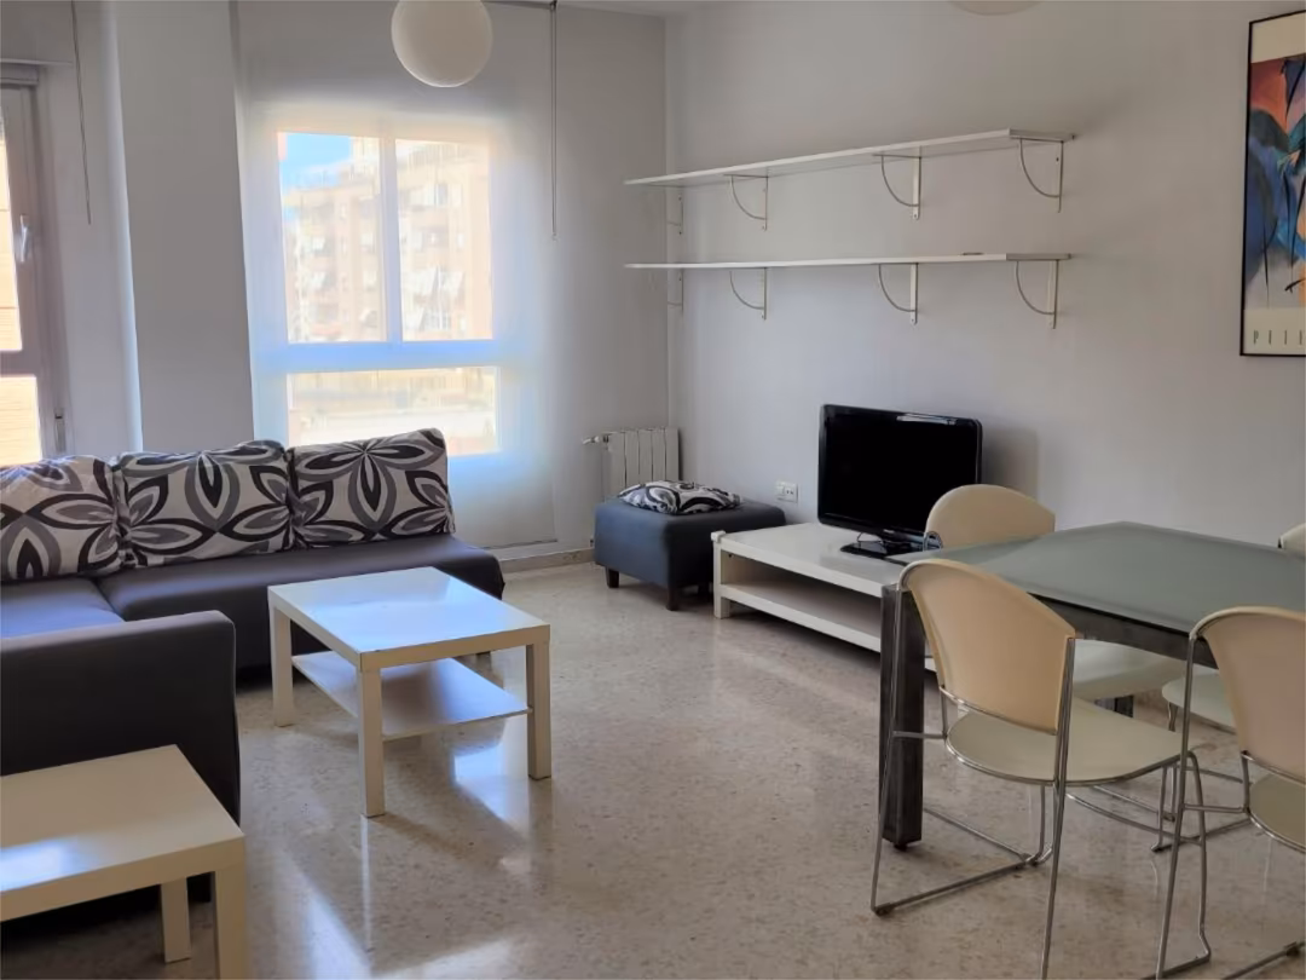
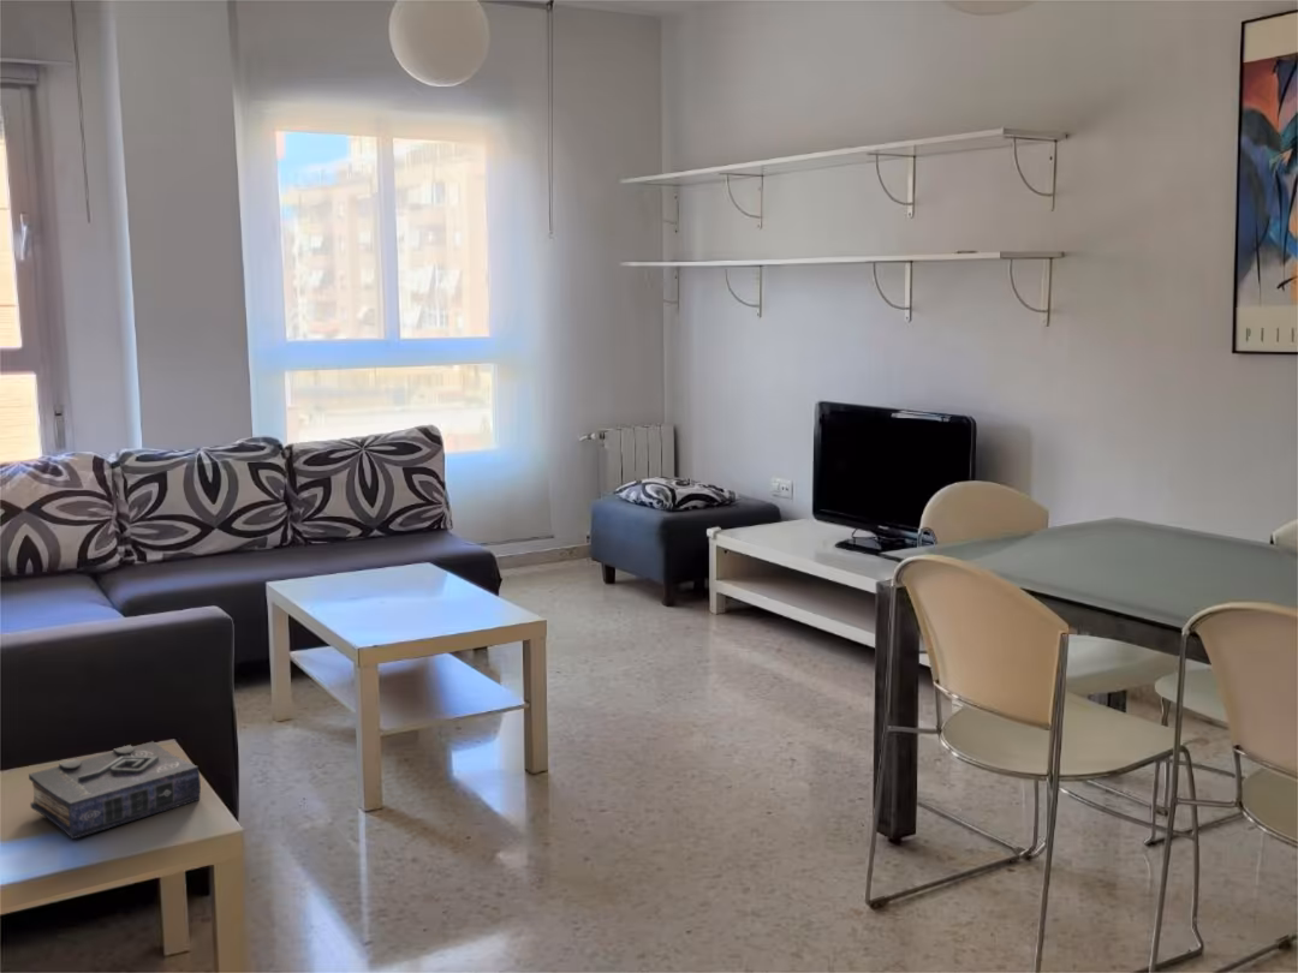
+ book [28,740,202,840]
